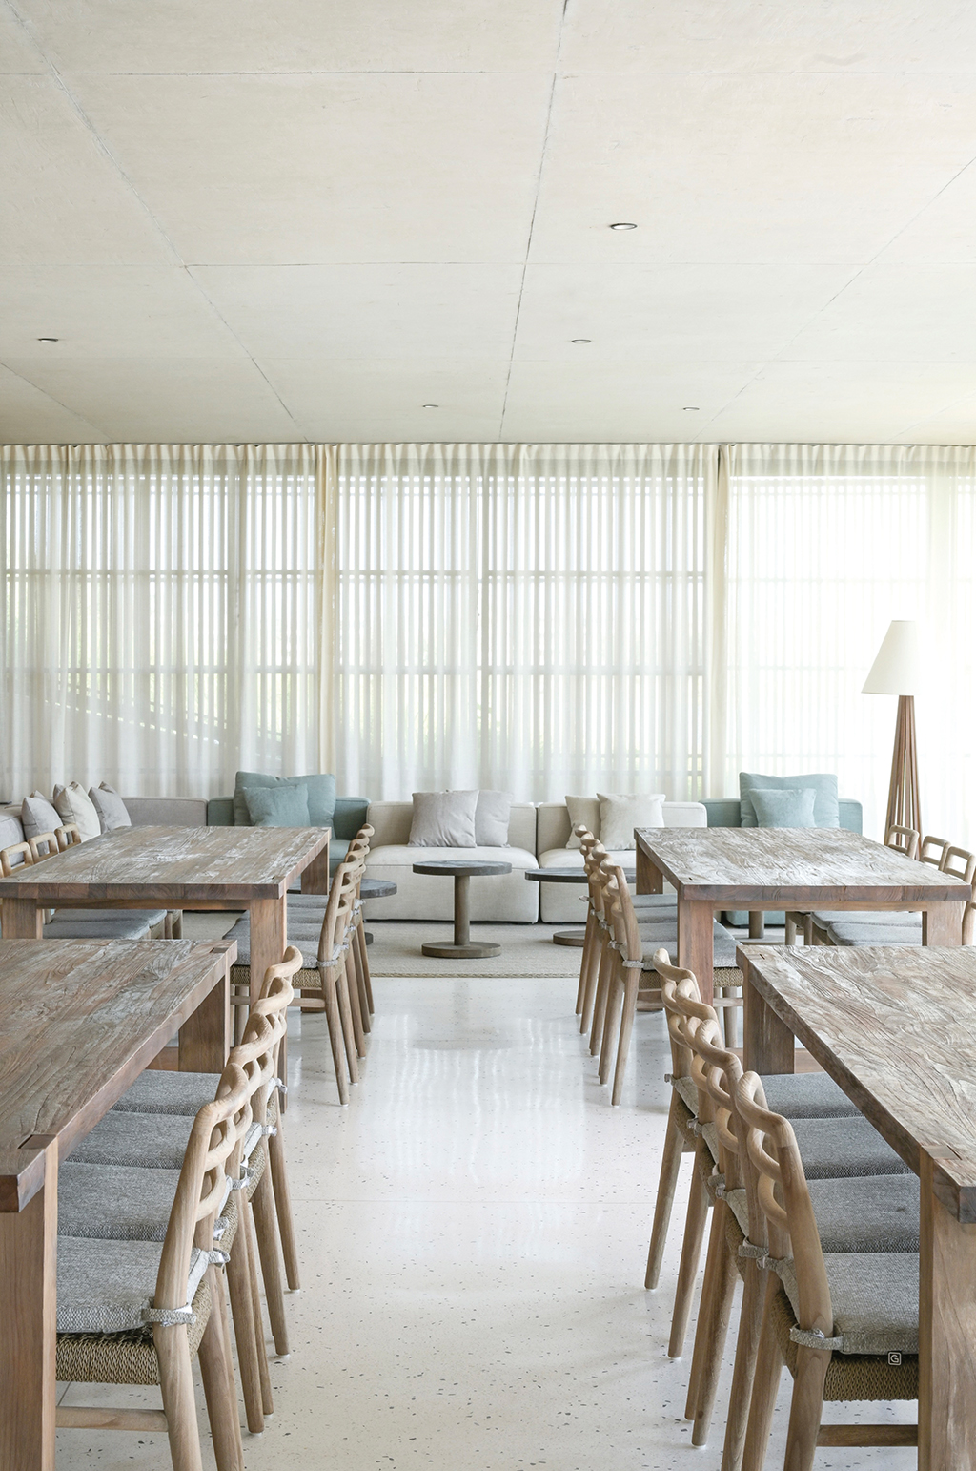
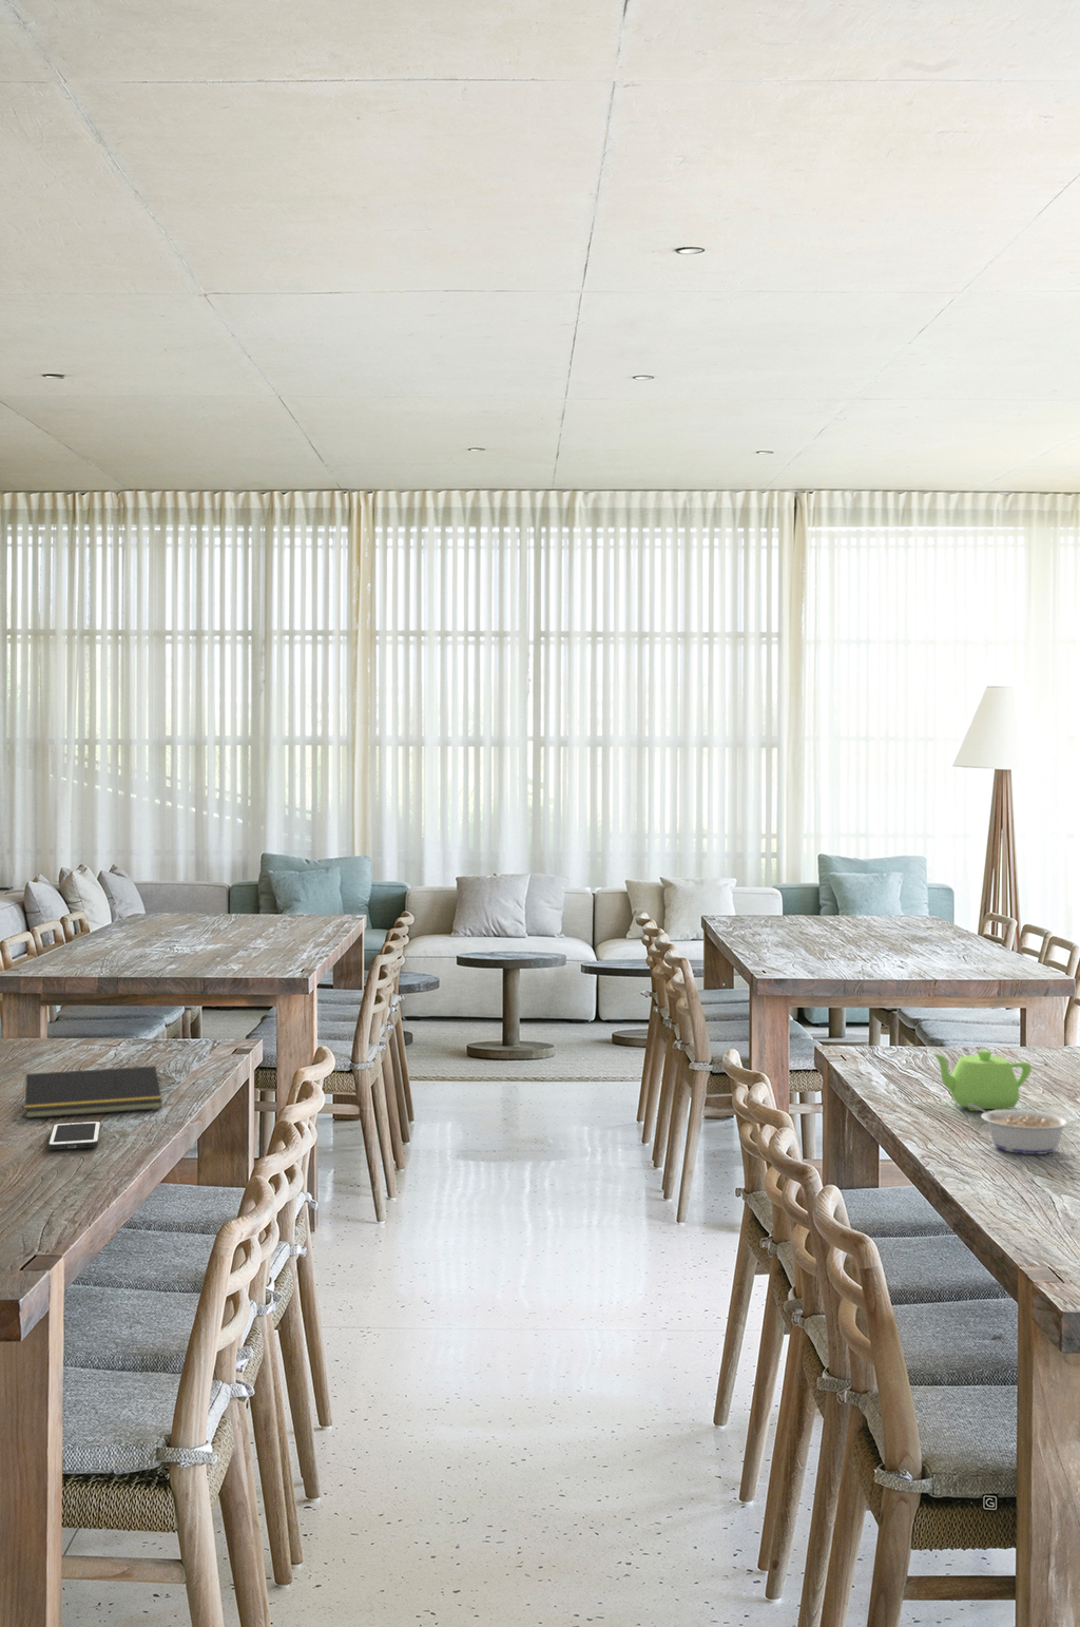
+ notepad [22,1064,164,1120]
+ legume [968,1103,1072,1156]
+ cell phone [47,1120,102,1151]
+ teapot [931,1049,1033,1112]
